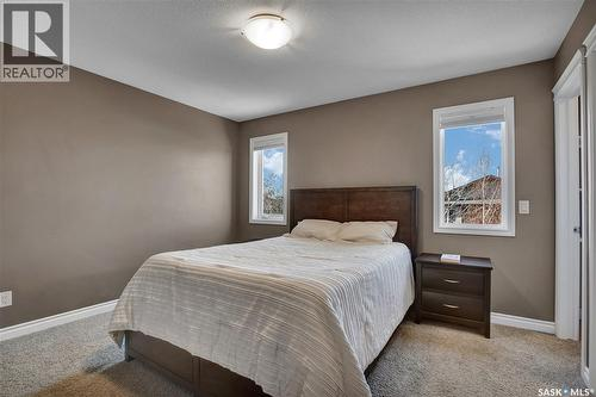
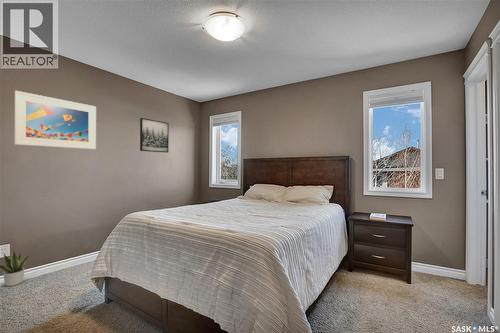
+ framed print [13,90,97,150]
+ potted plant [0,250,31,287]
+ wall art [139,117,170,154]
